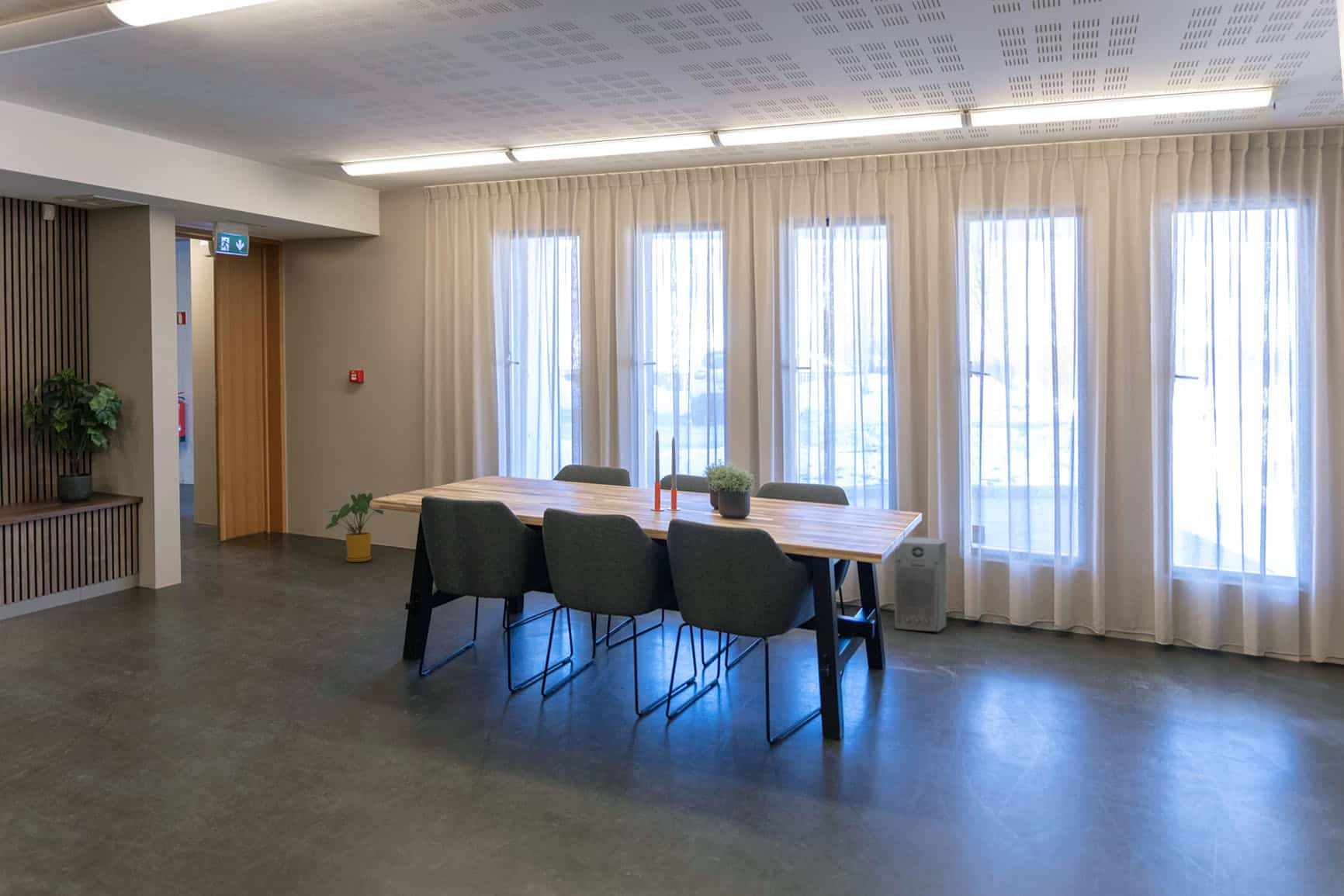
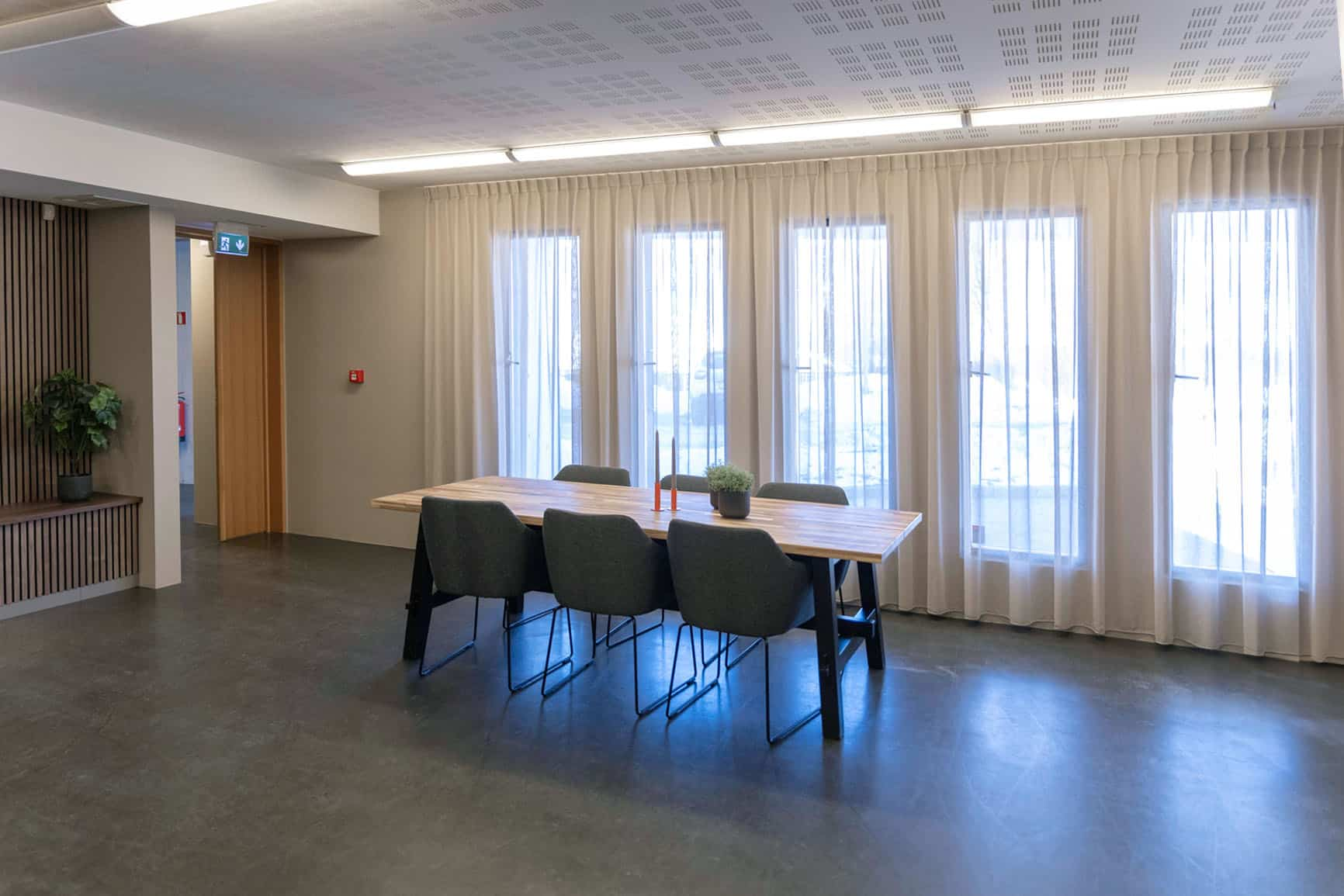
- fan [894,537,947,632]
- house plant [324,492,390,562]
